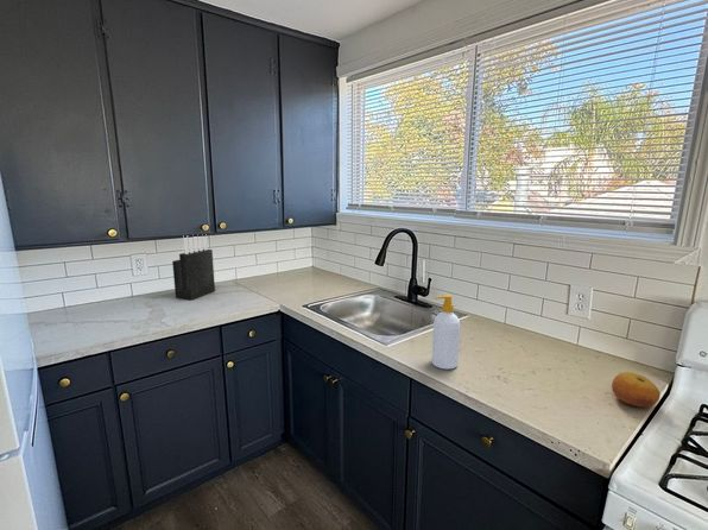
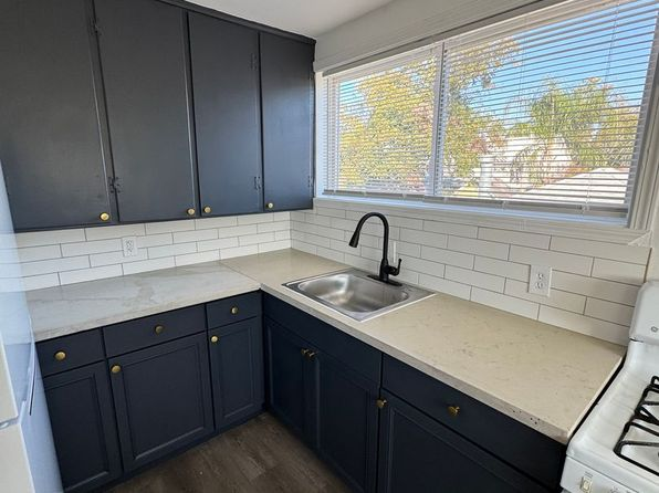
- soap bottle [431,294,461,371]
- knife block [171,235,216,301]
- fruit [611,371,662,408]
